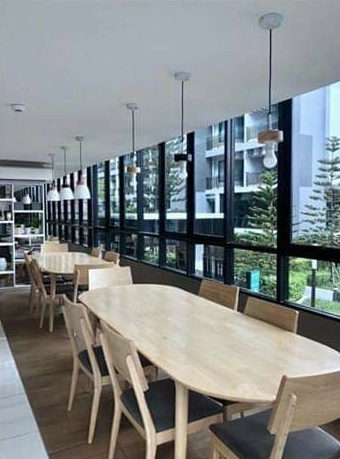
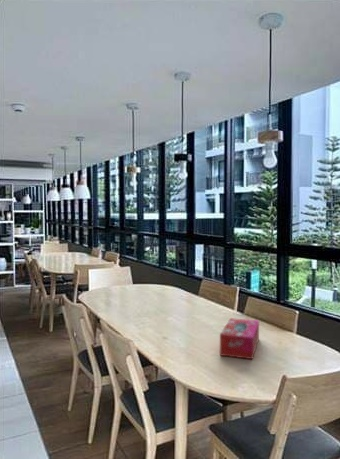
+ tissue box [219,317,260,360]
